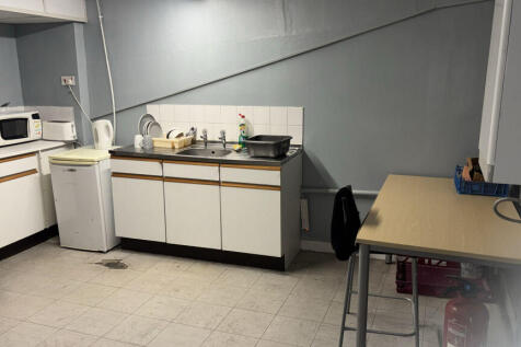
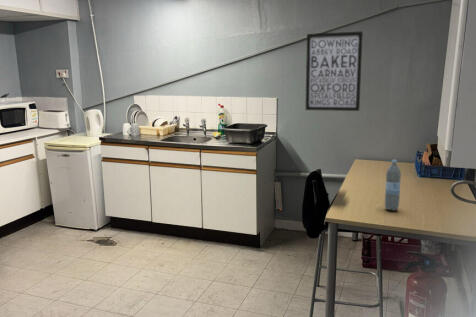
+ water bottle [384,159,402,212]
+ wall art [305,31,364,112]
